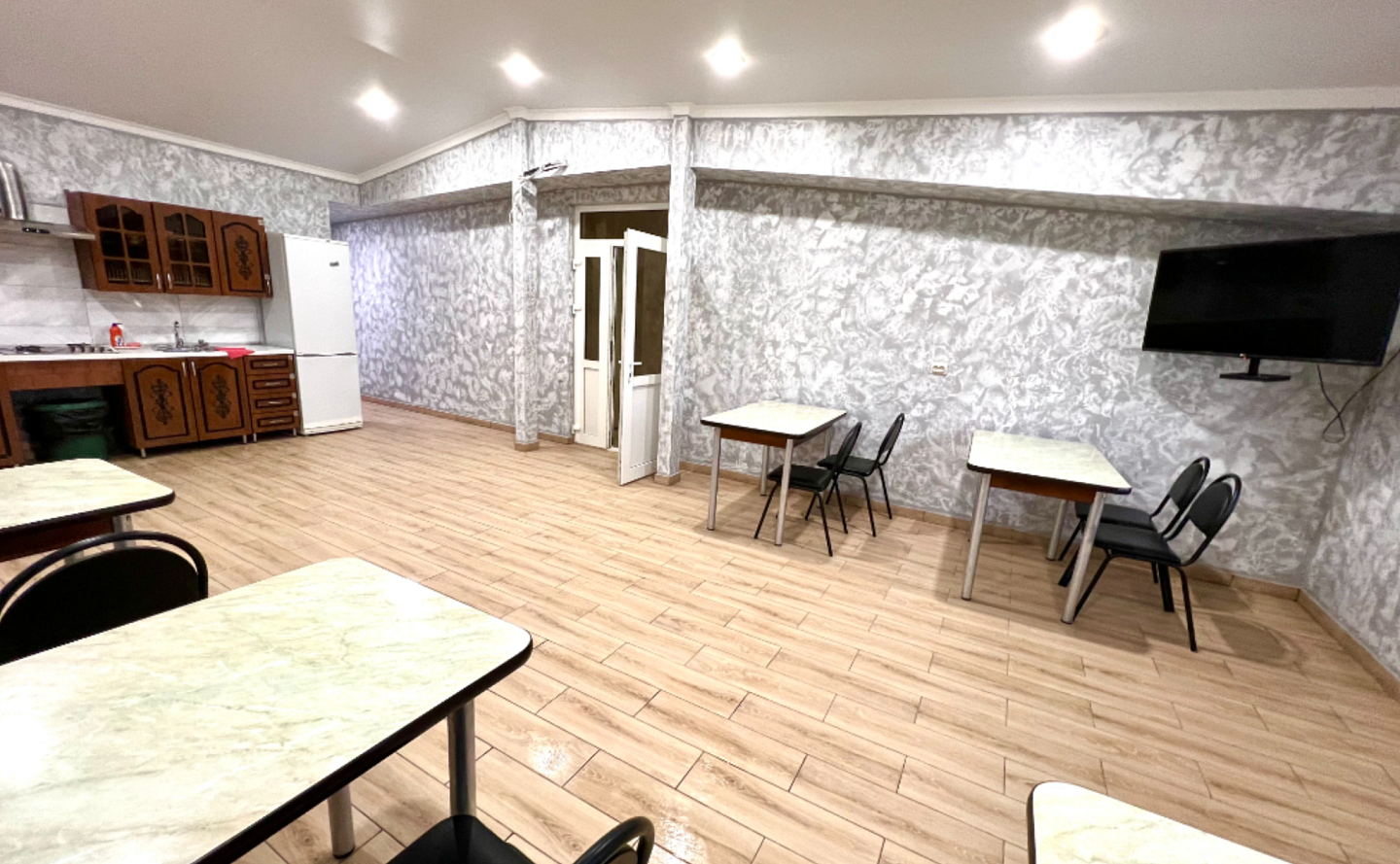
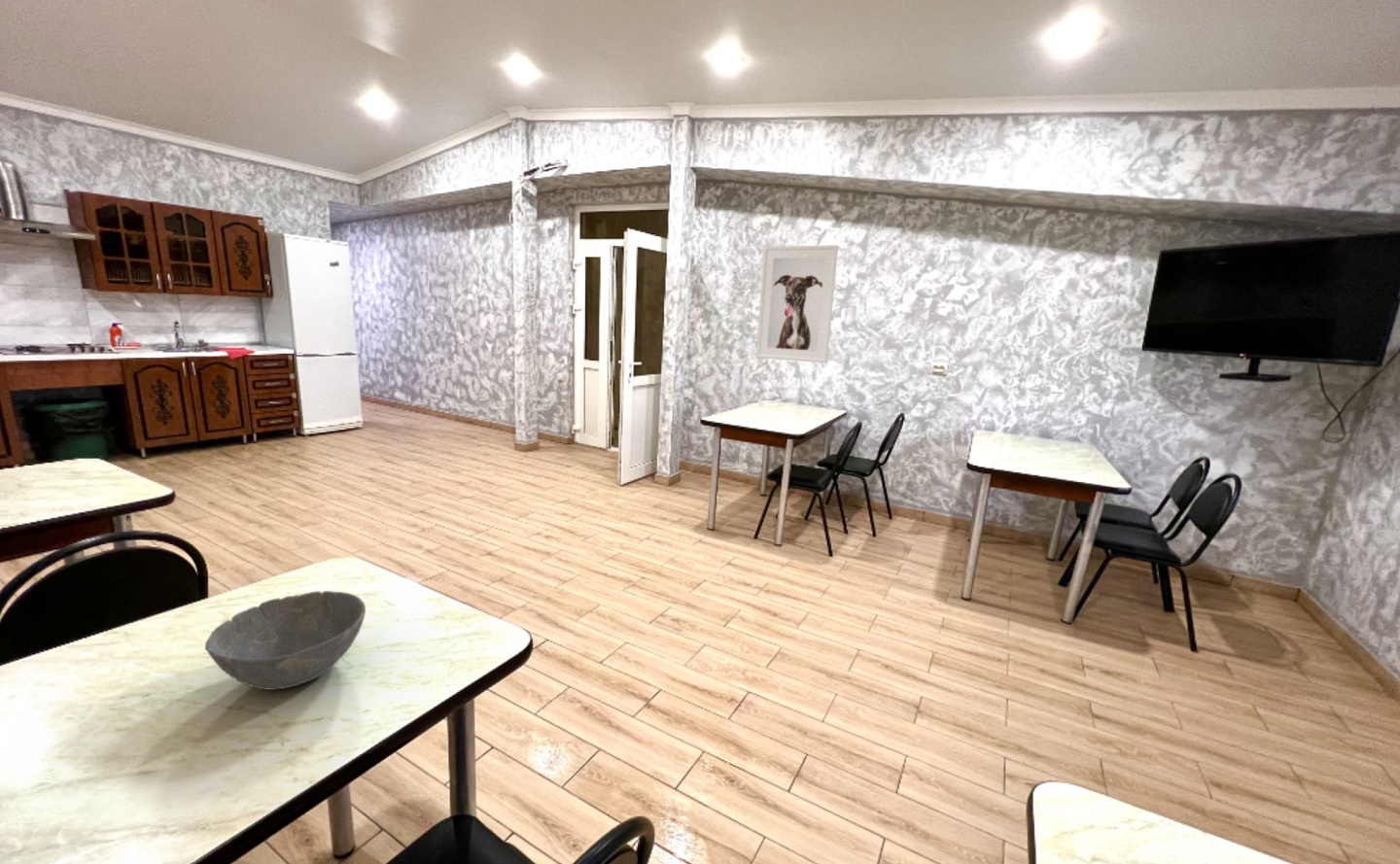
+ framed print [755,244,839,363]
+ bowl [204,590,367,691]
